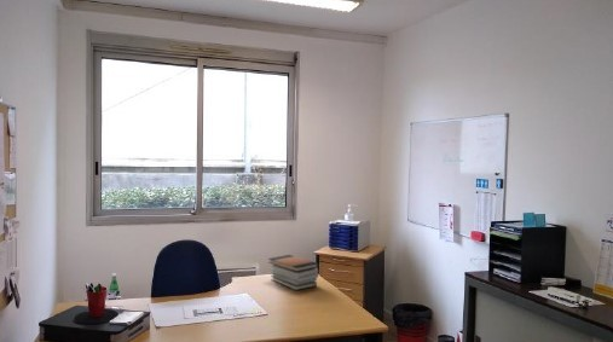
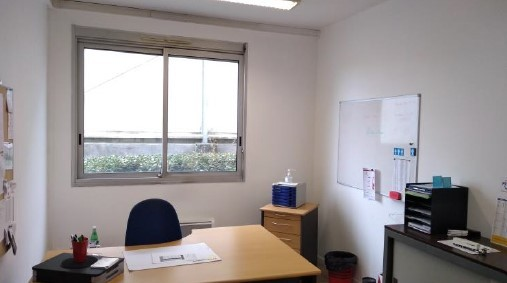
- book stack [267,254,319,291]
